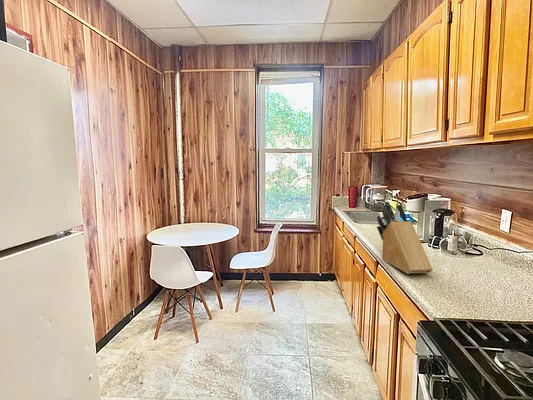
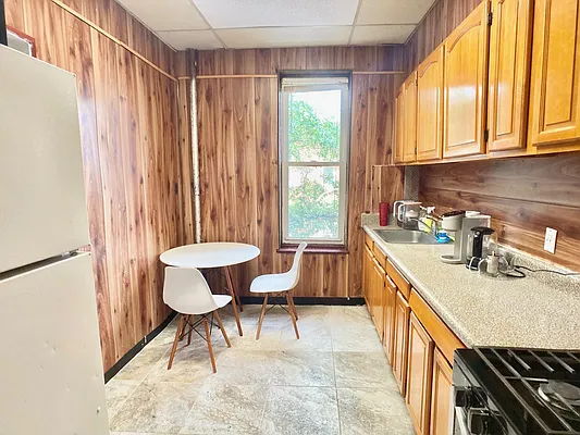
- knife block [376,201,434,275]
